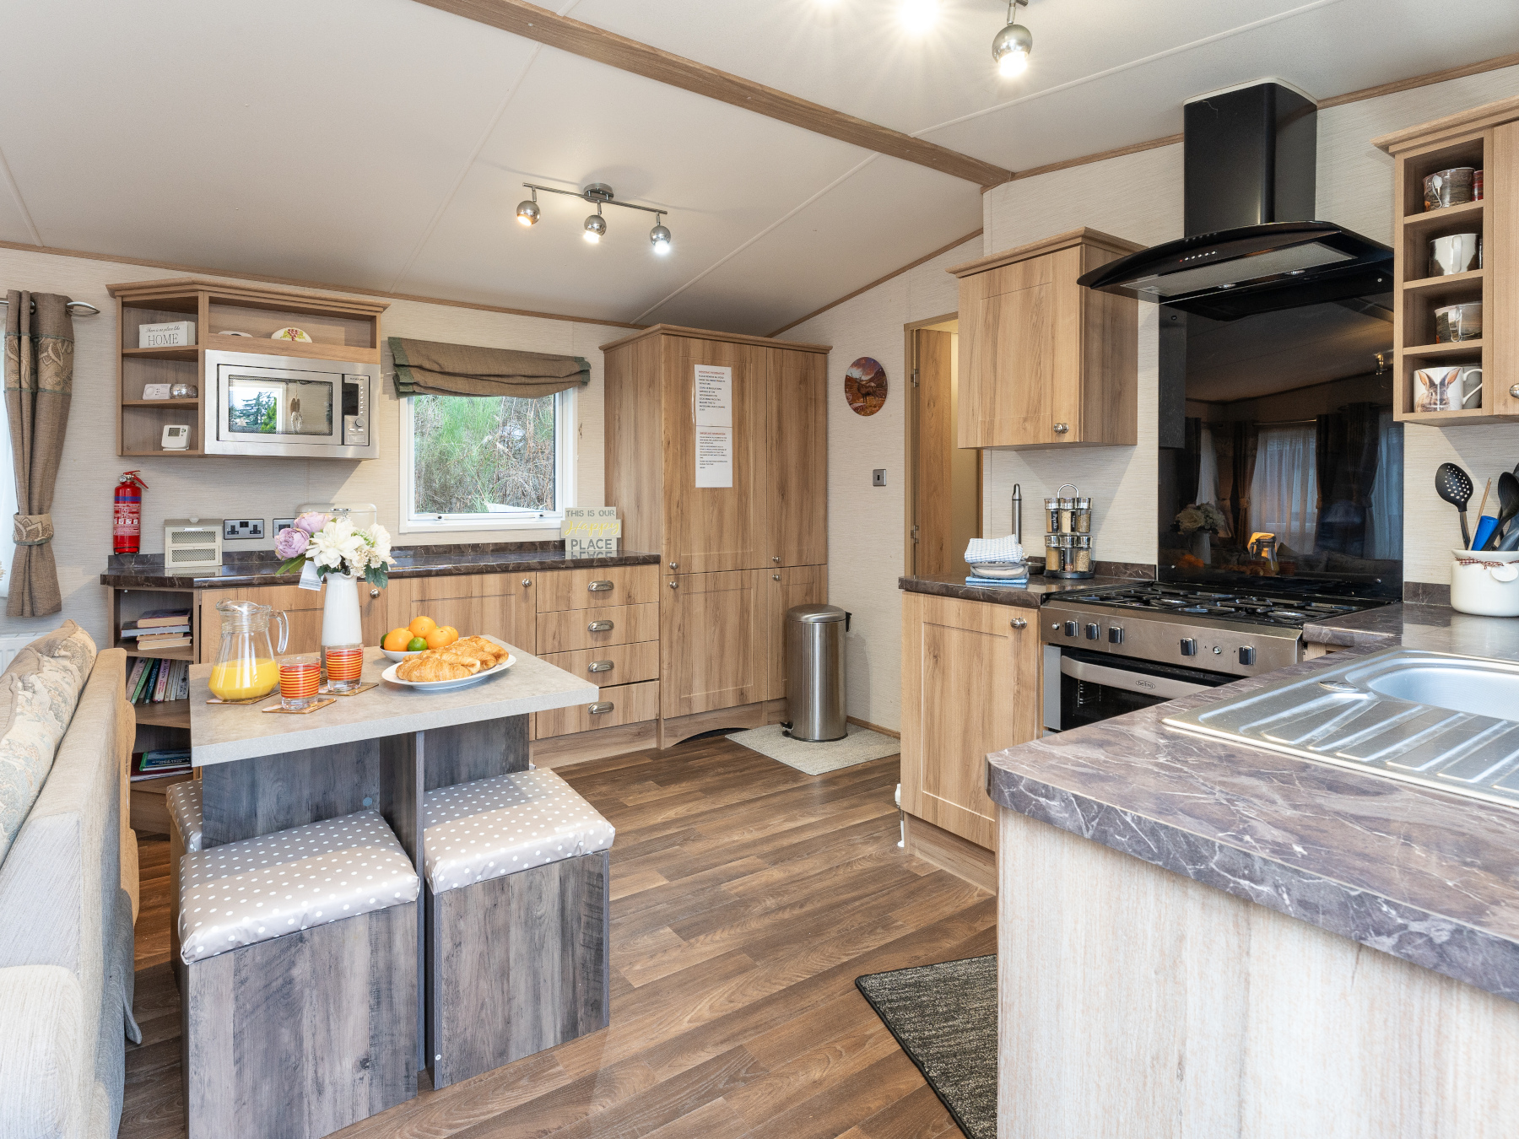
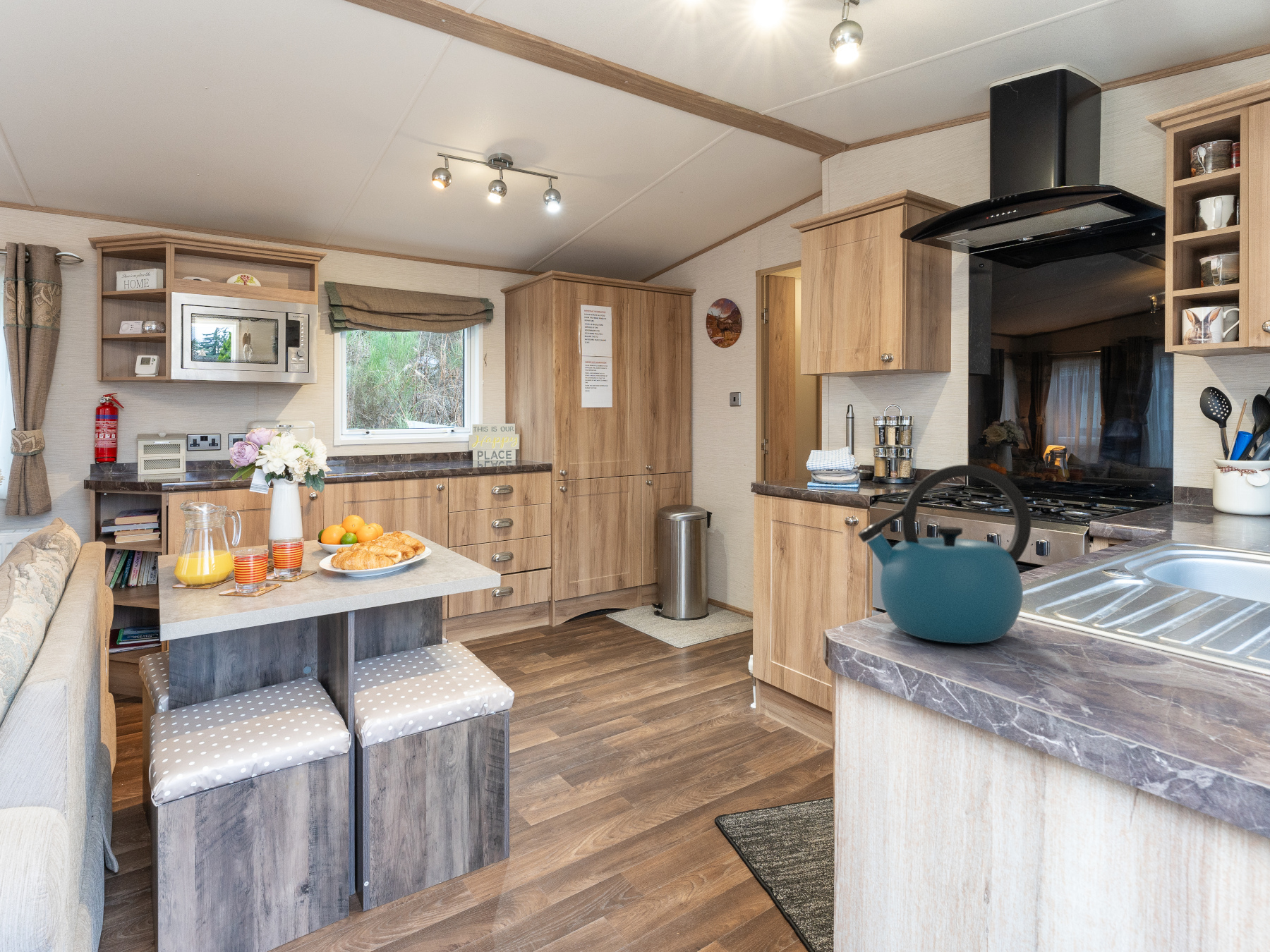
+ kettle [857,464,1032,645]
